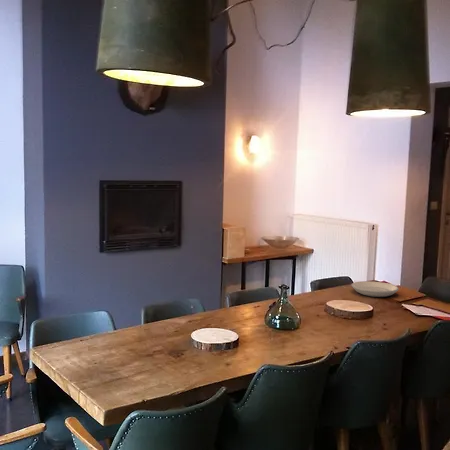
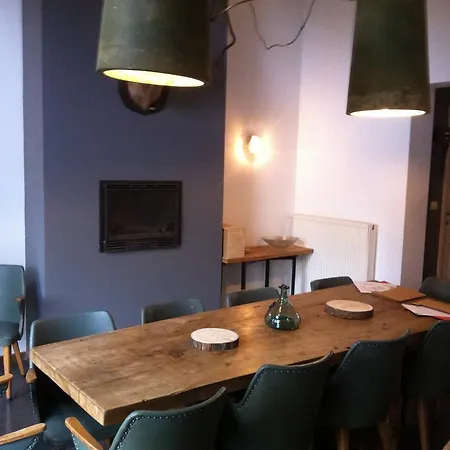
- plate [351,280,399,298]
